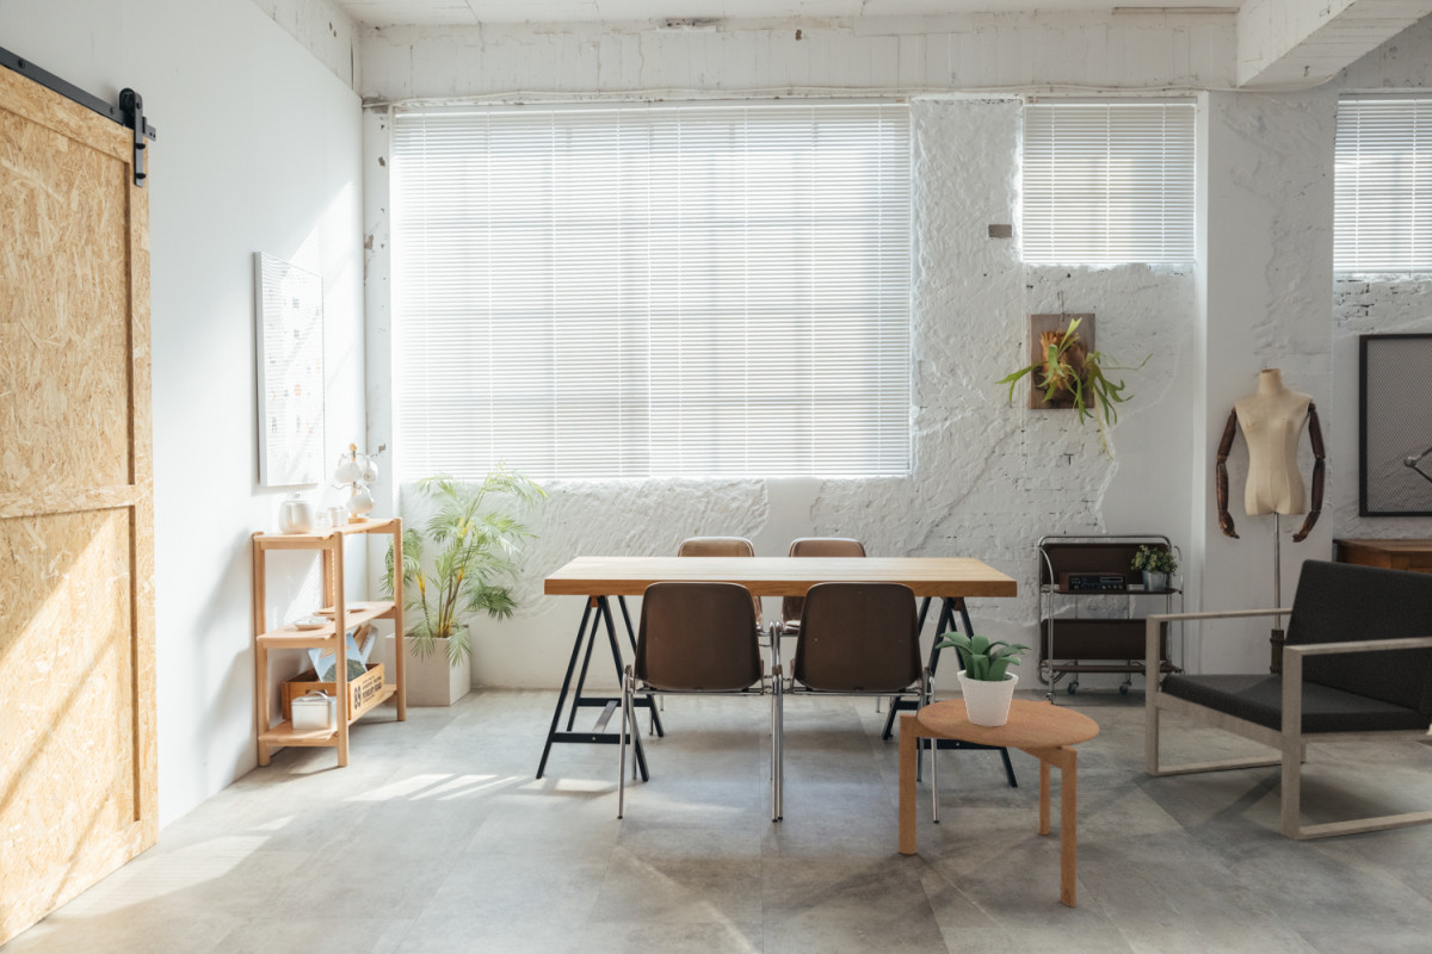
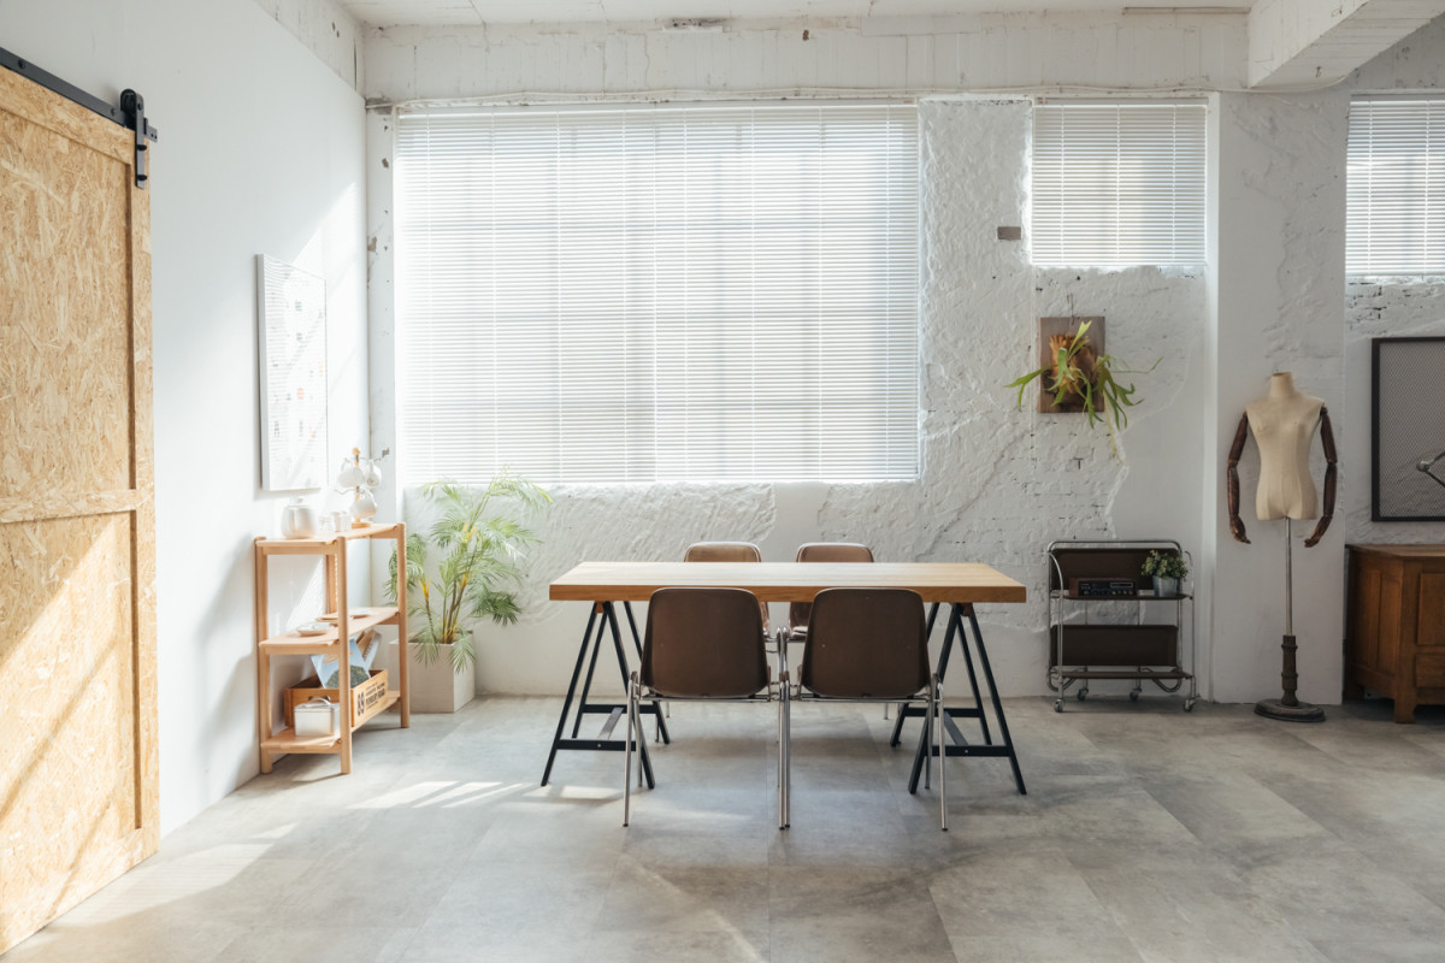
- potted plant [933,631,1035,726]
- armchair [1143,558,1432,842]
- side table [897,698,1100,909]
